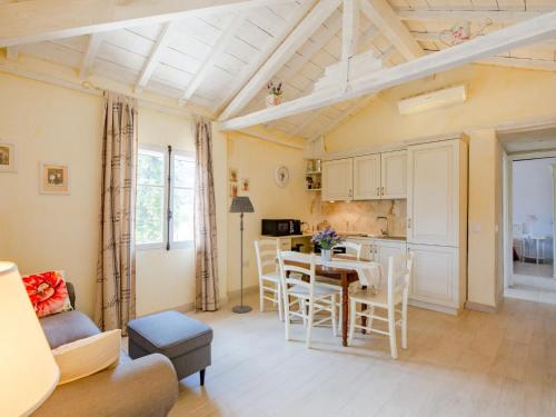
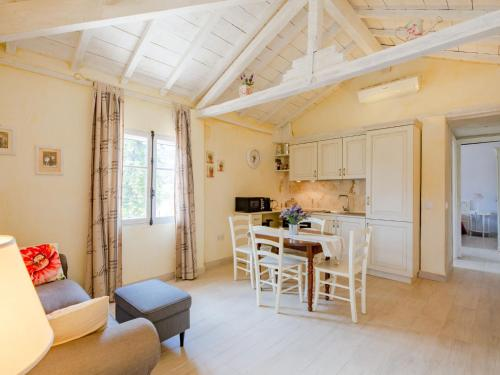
- floor lamp [228,196,256,314]
